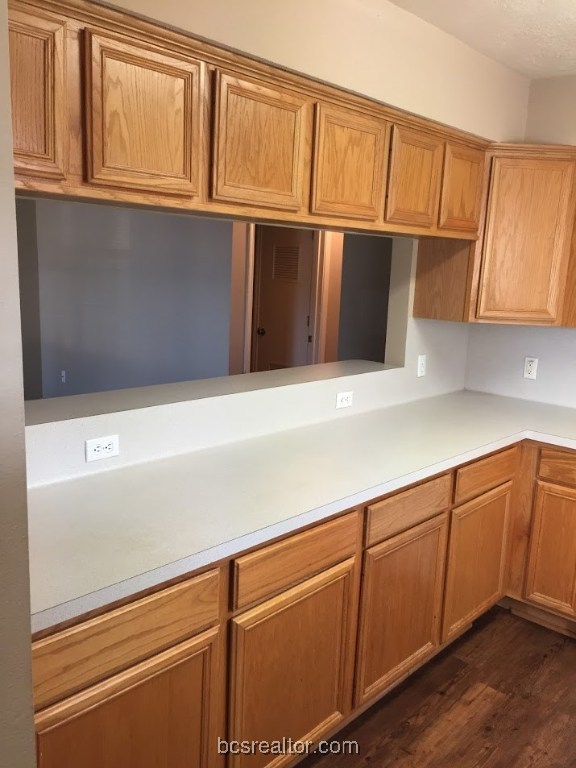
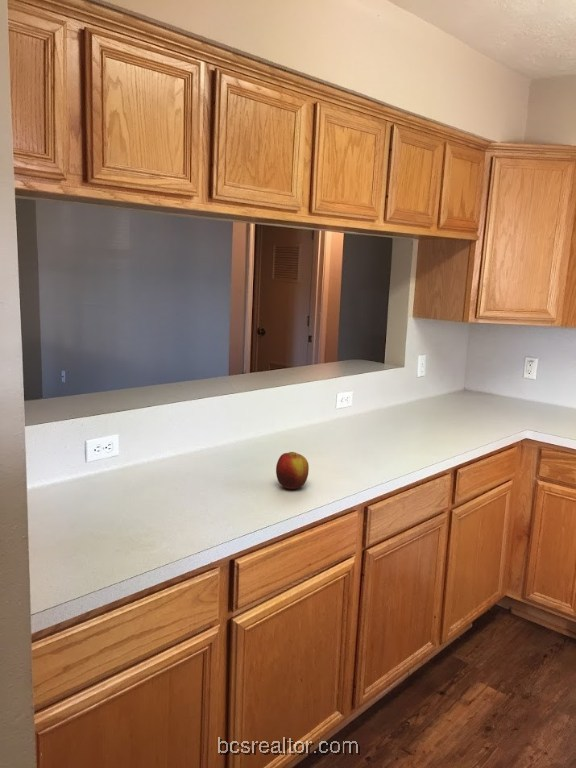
+ apple [275,451,310,490]
